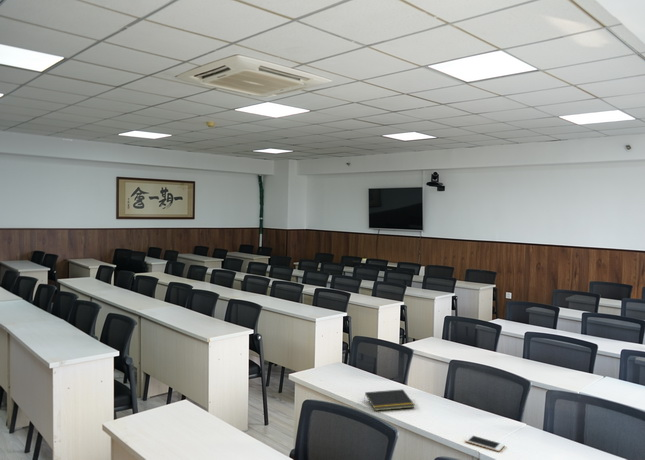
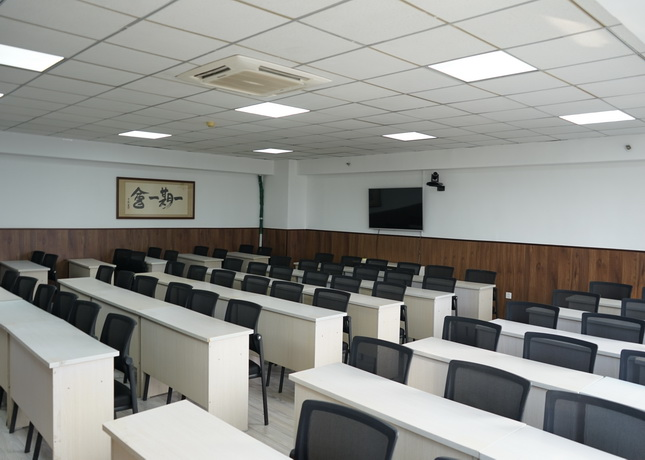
- cell phone [464,434,506,452]
- notepad [363,388,415,412]
